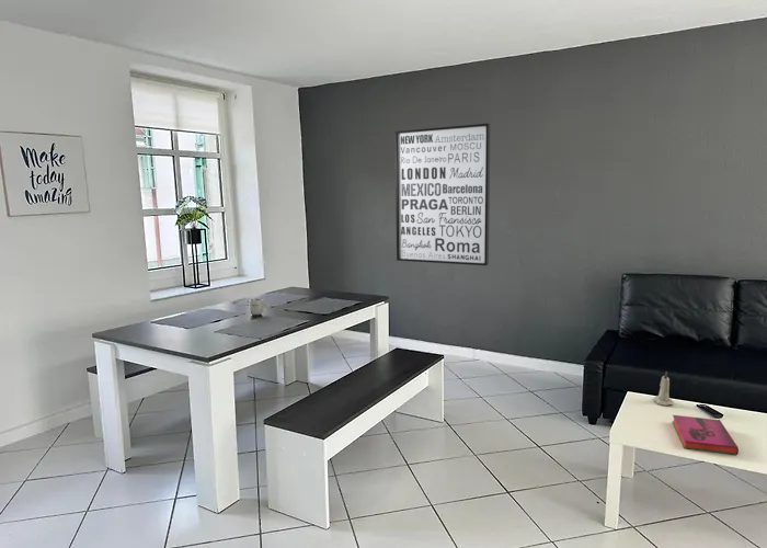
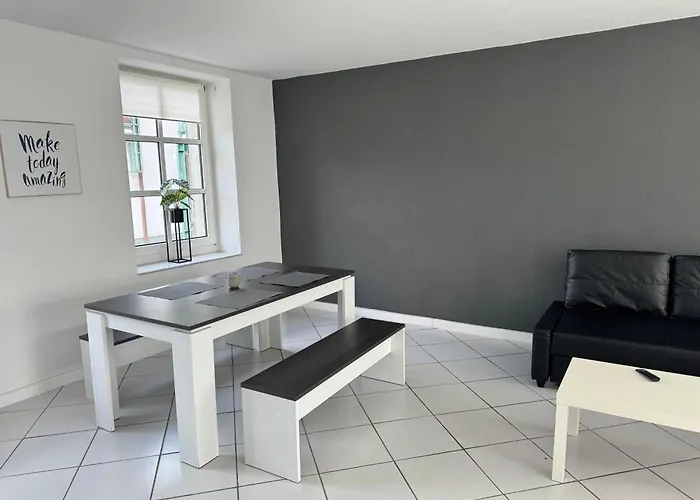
- wall art [393,123,491,266]
- hardback book [672,414,740,456]
- candle [652,370,675,407]
